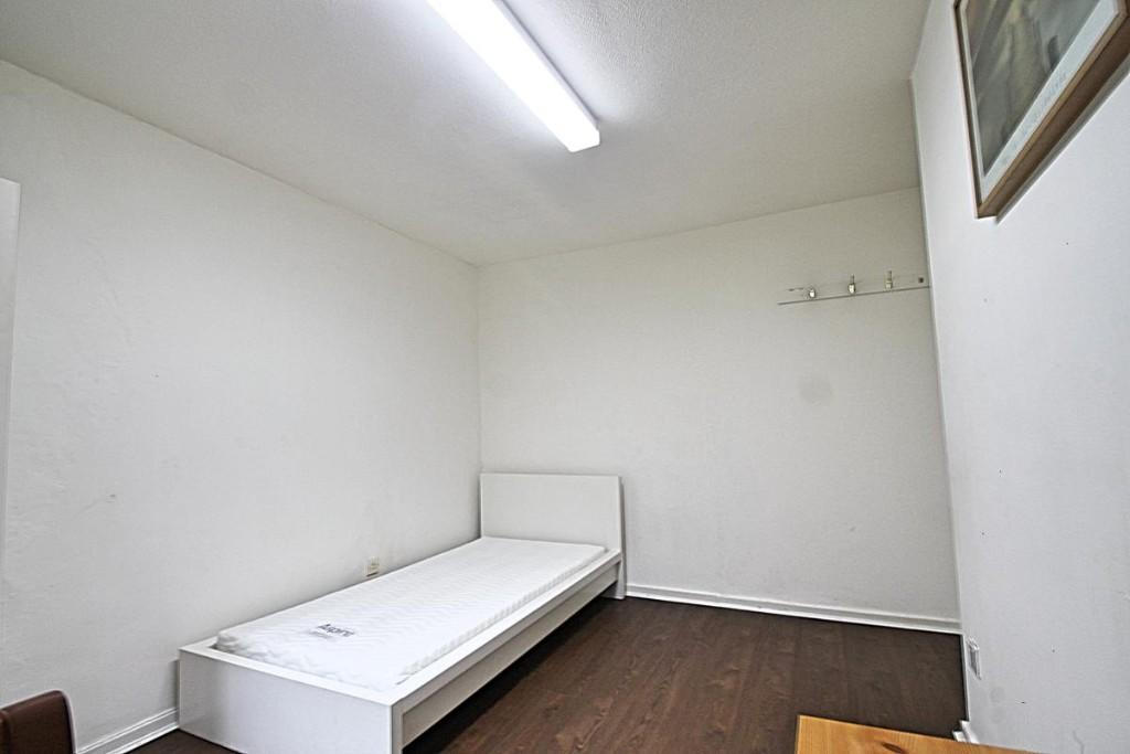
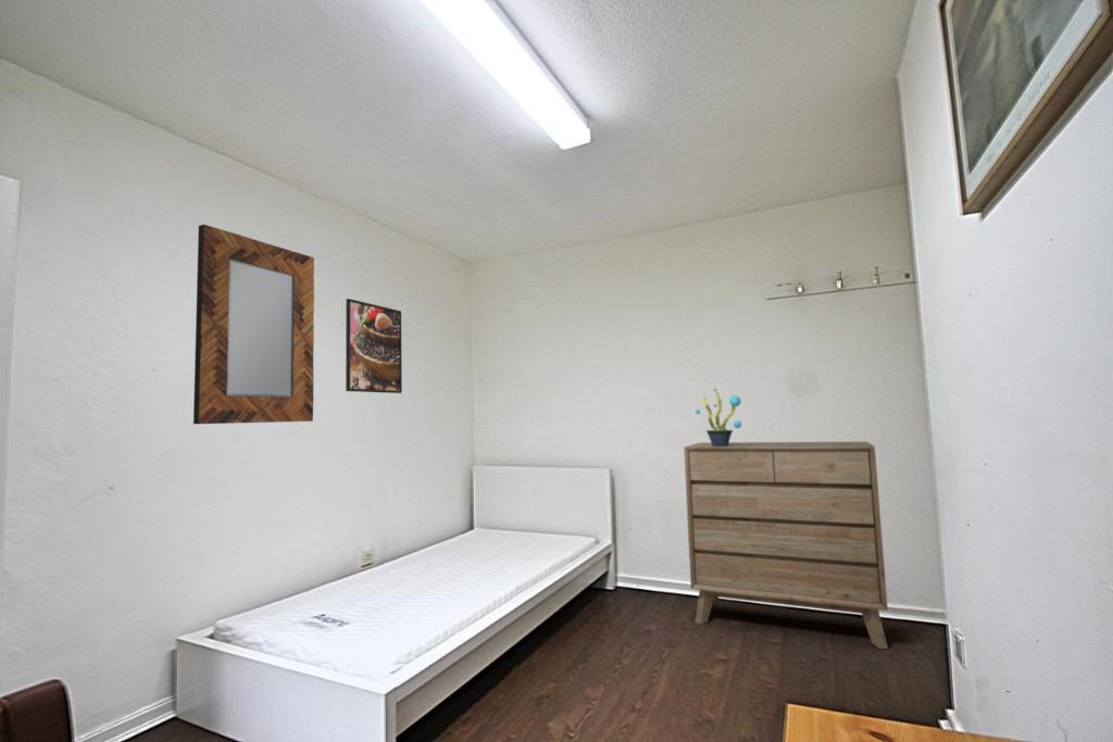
+ home mirror [192,224,315,425]
+ dresser [683,441,889,651]
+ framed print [345,298,403,394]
+ potted plant [695,387,742,447]
